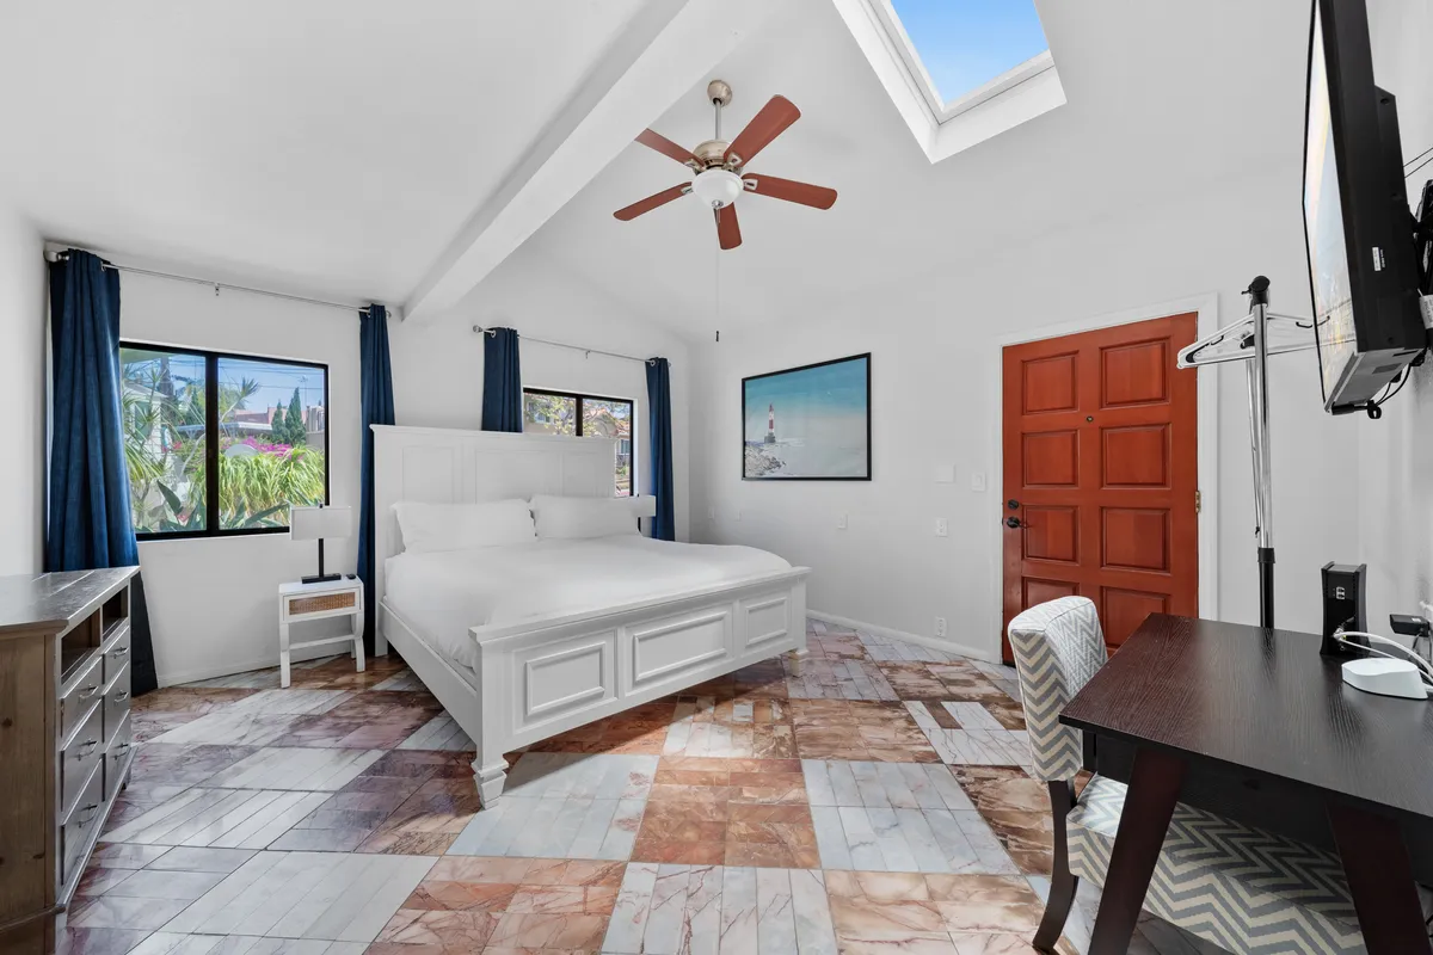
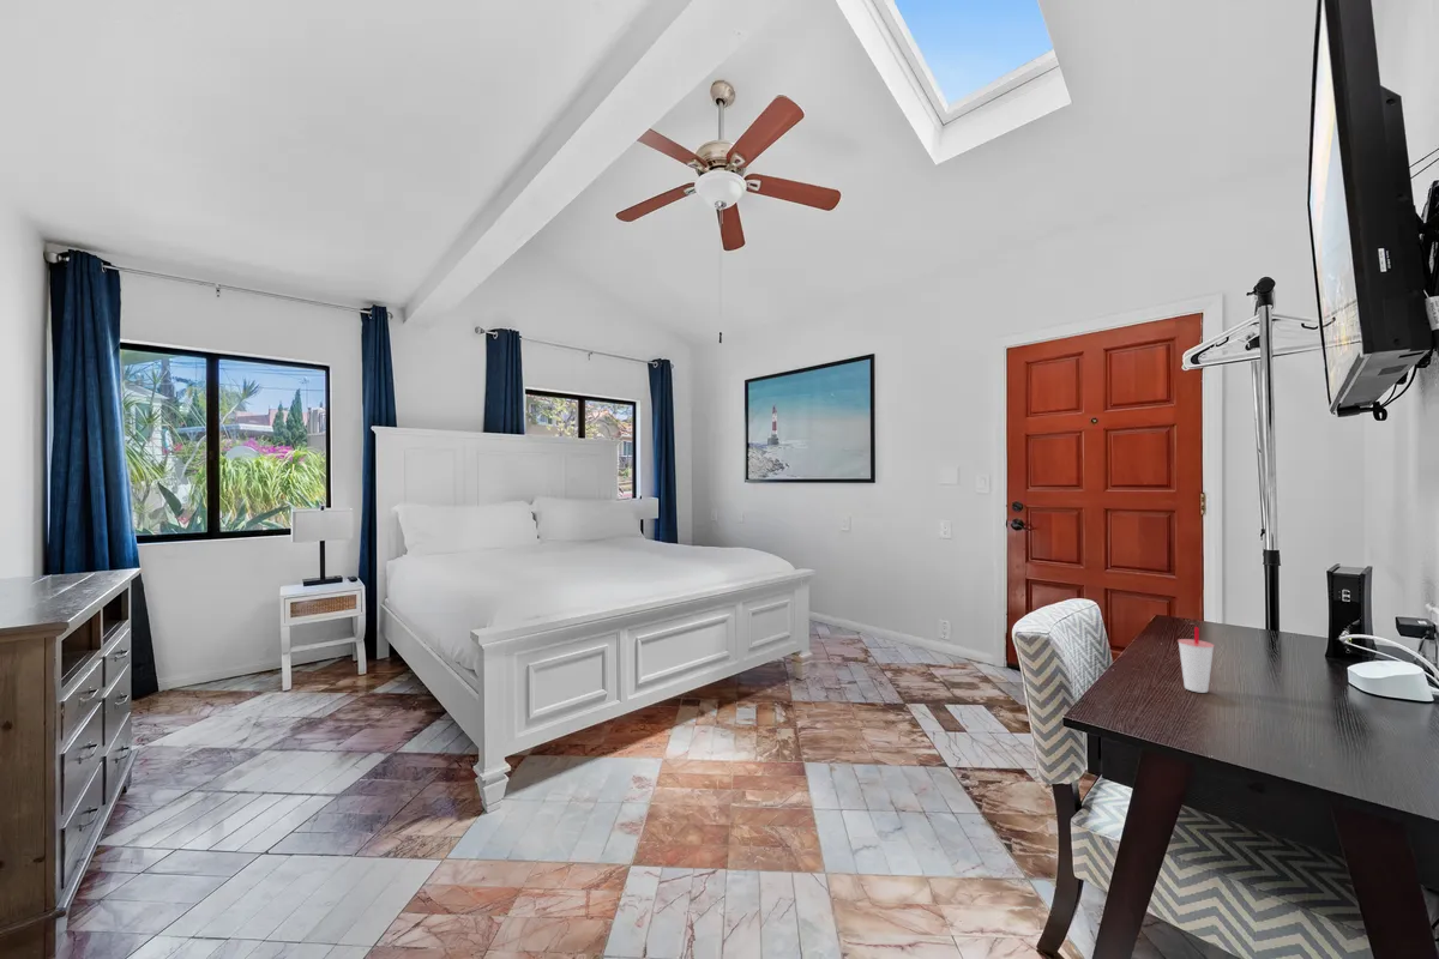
+ cup [1176,626,1216,694]
